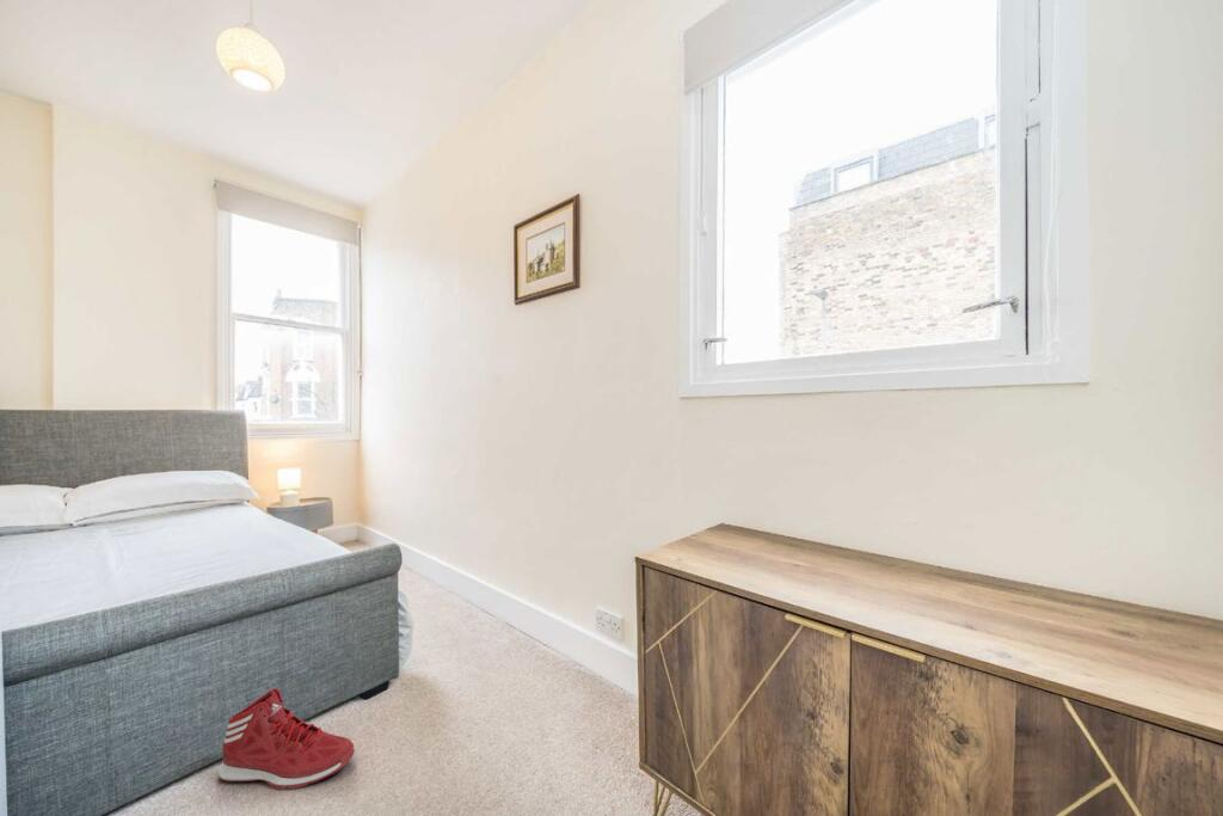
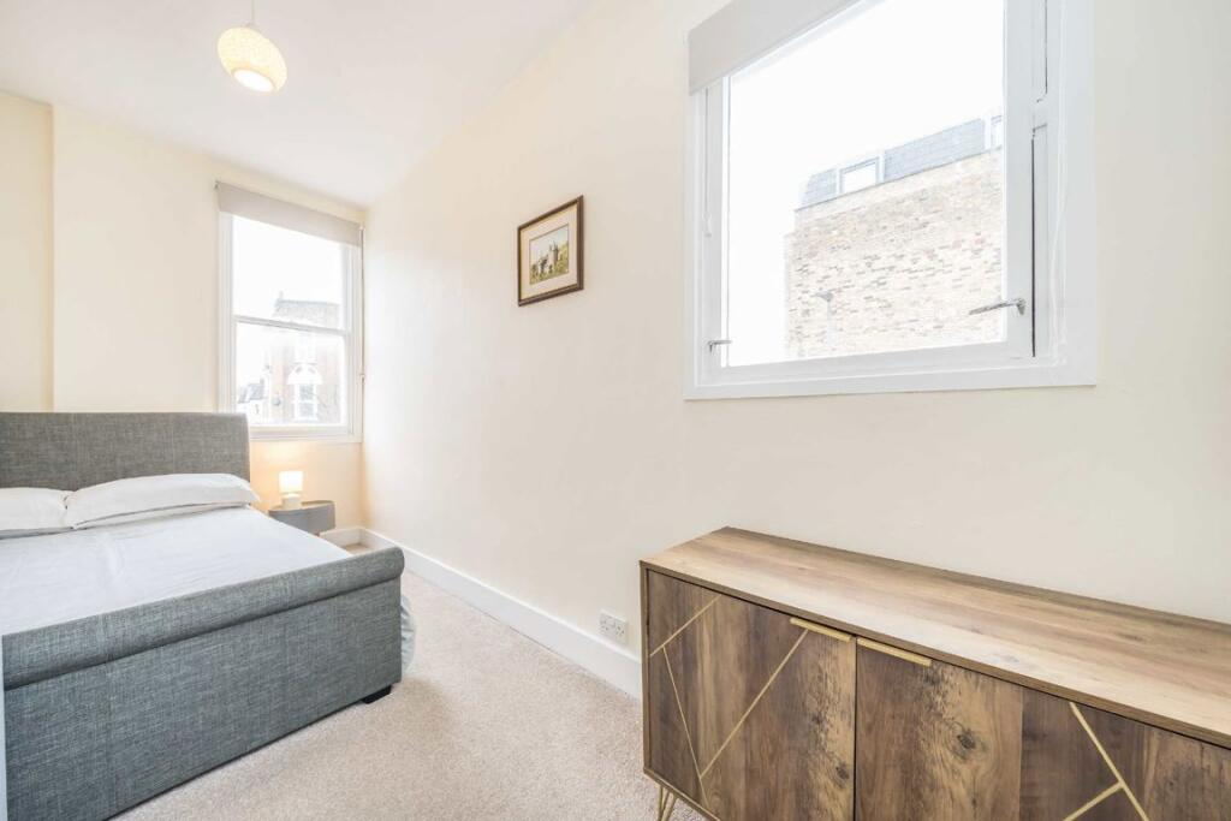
- sneaker [217,687,356,790]
